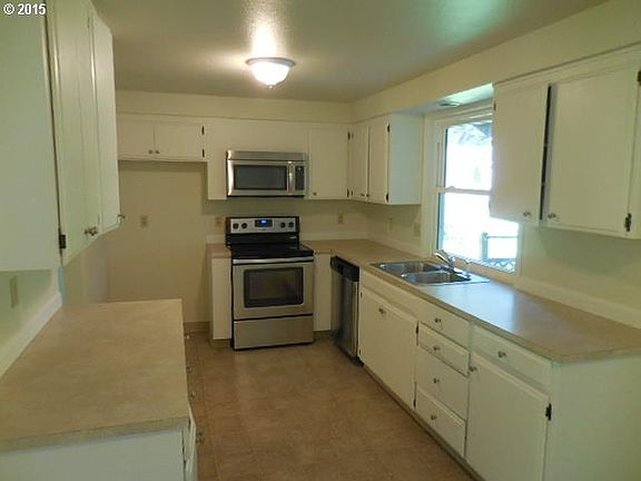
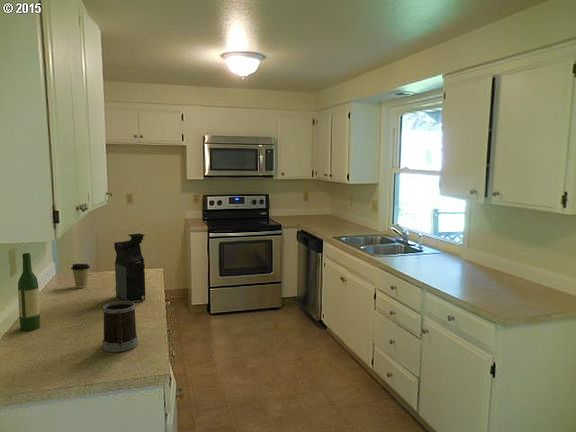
+ coffee maker [113,233,146,303]
+ mug [101,300,139,353]
+ wine bottle [17,252,41,332]
+ coffee cup [70,263,91,289]
